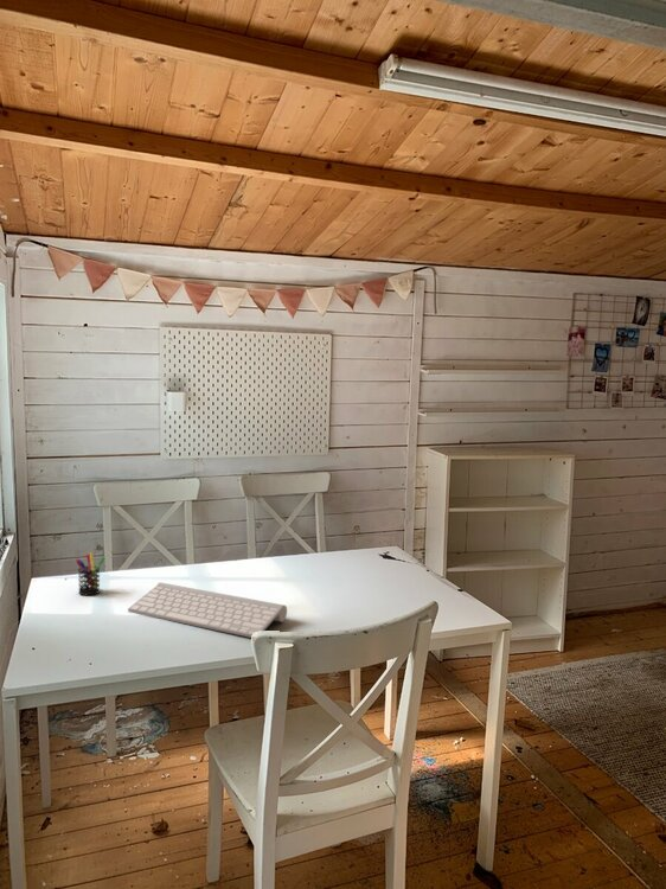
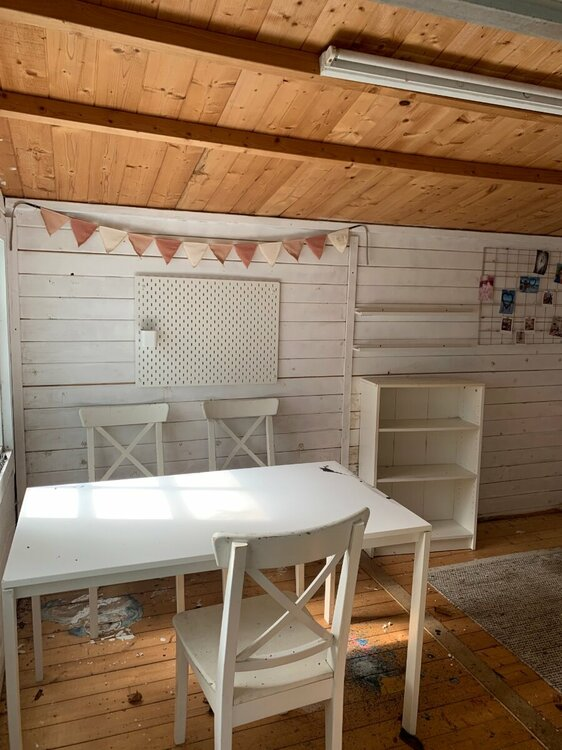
- keyboard [127,581,288,639]
- pen holder [75,551,107,596]
